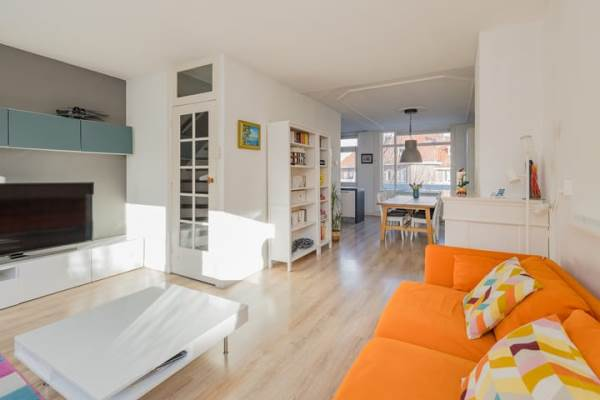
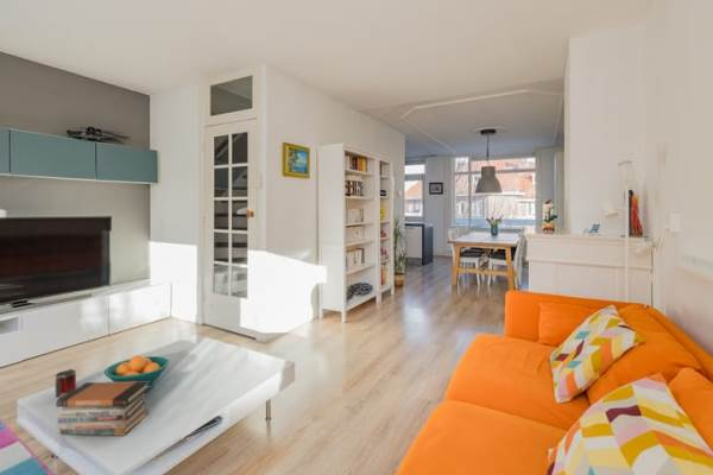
+ mug [55,368,77,398]
+ book stack [55,381,150,436]
+ fruit bowl [103,354,171,391]
